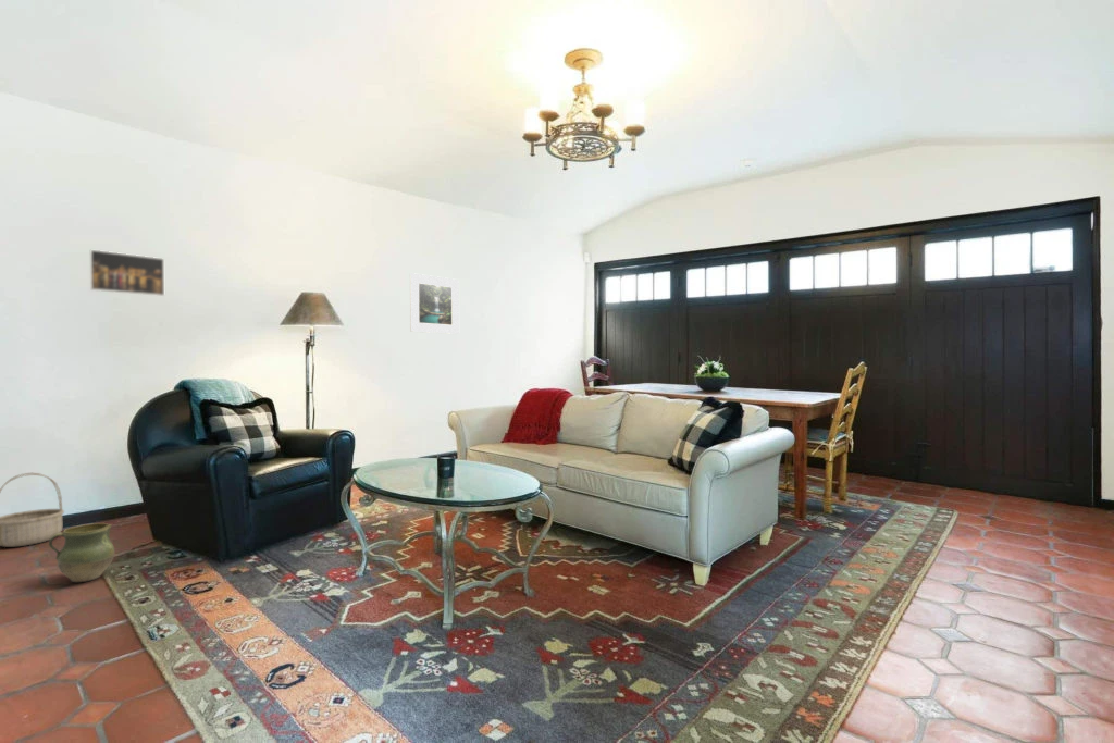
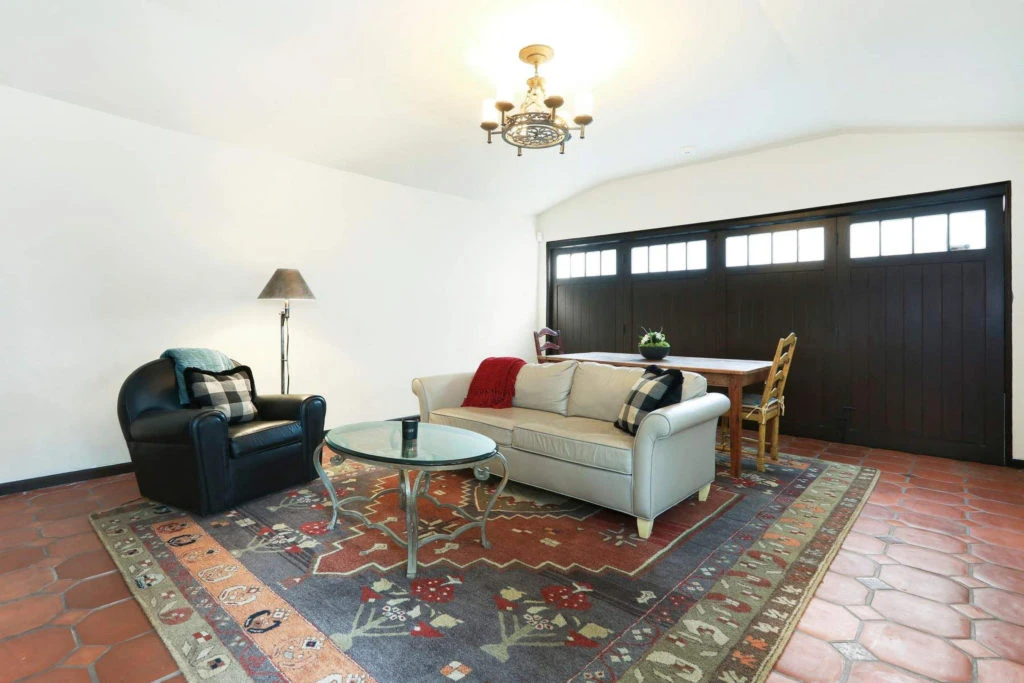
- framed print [409,272,460,335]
- basket [0,472,65,548]
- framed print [89,249,165,297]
- ceramic jug [48,522,115,583]
